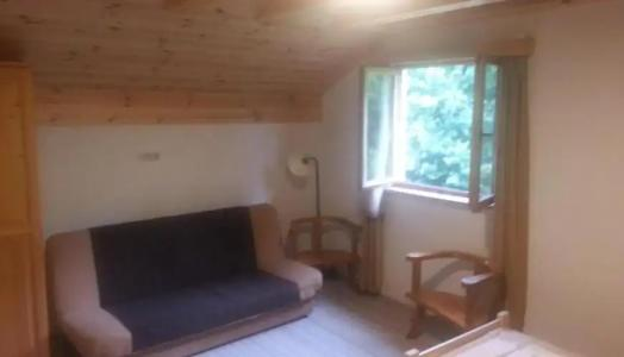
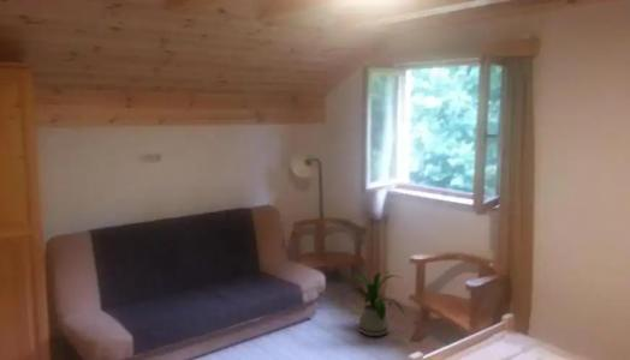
+ house plant [344,270,405,337]
